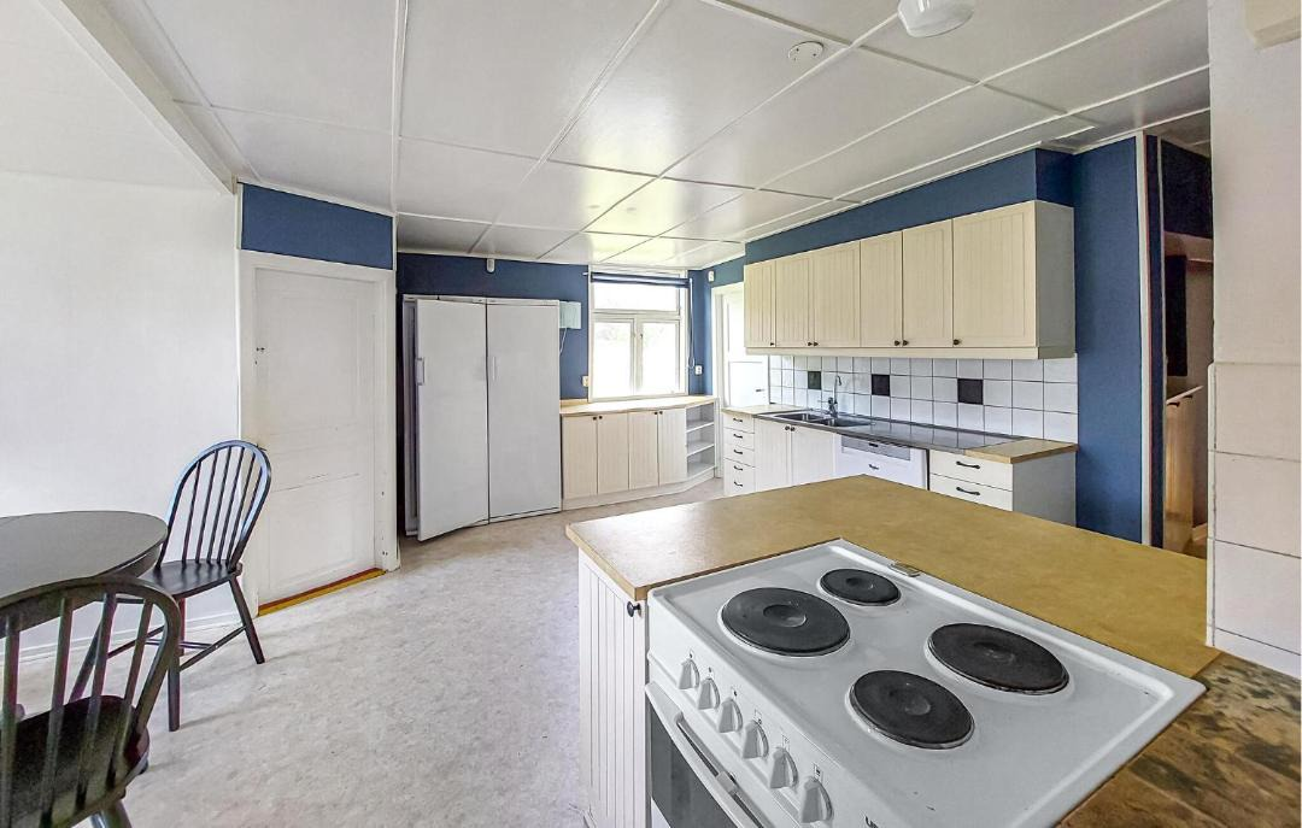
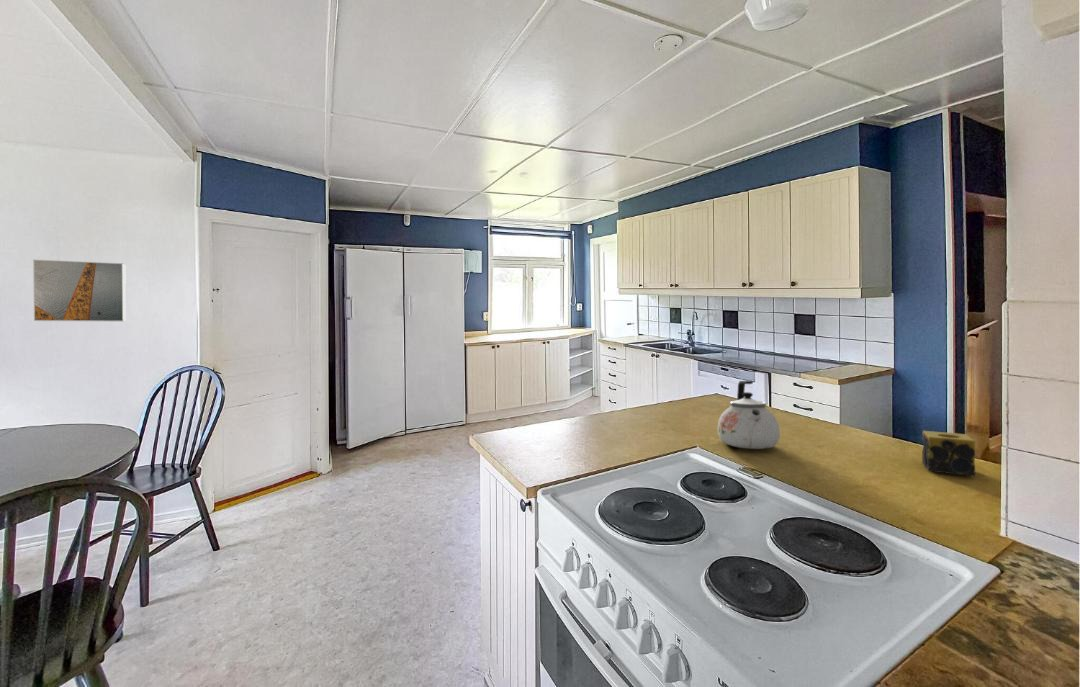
+ kettle [717,380,781,450]
+ candle [921,430,976,477]
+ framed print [32,259,127,323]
